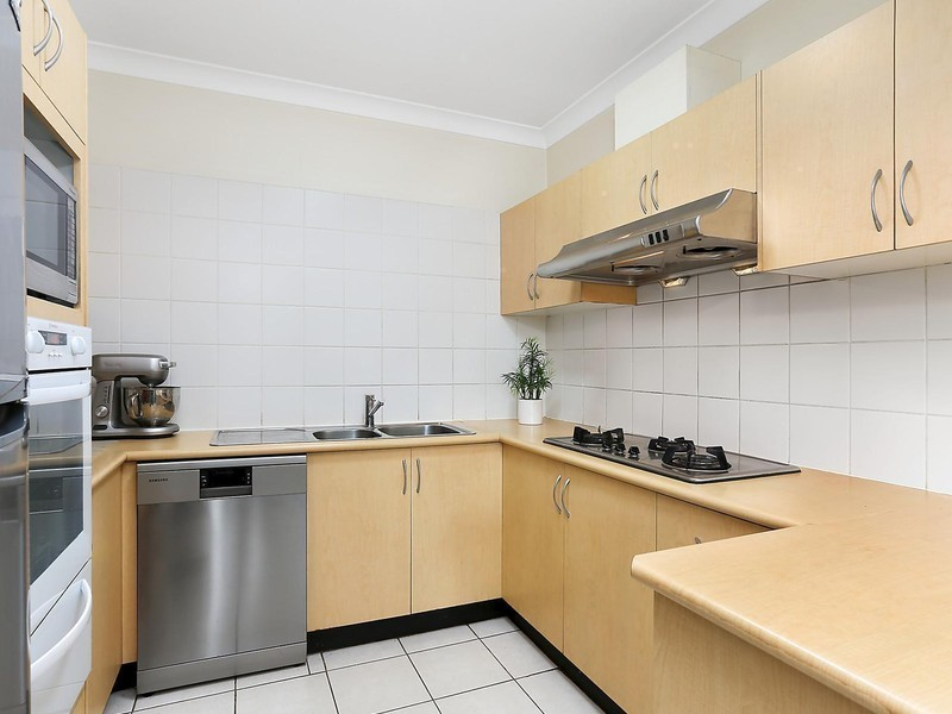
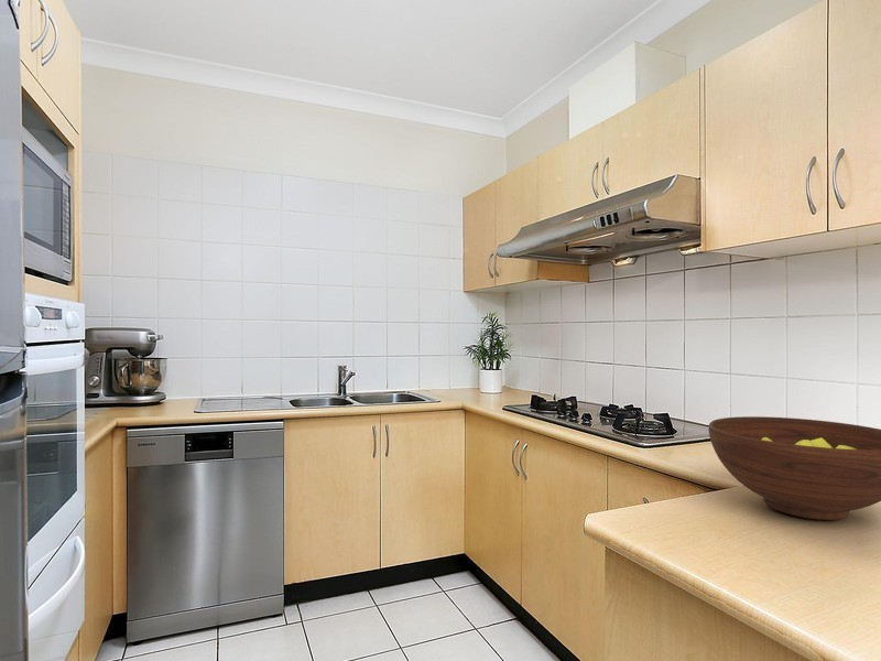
+ fruit bowl [707,415,881,521]
